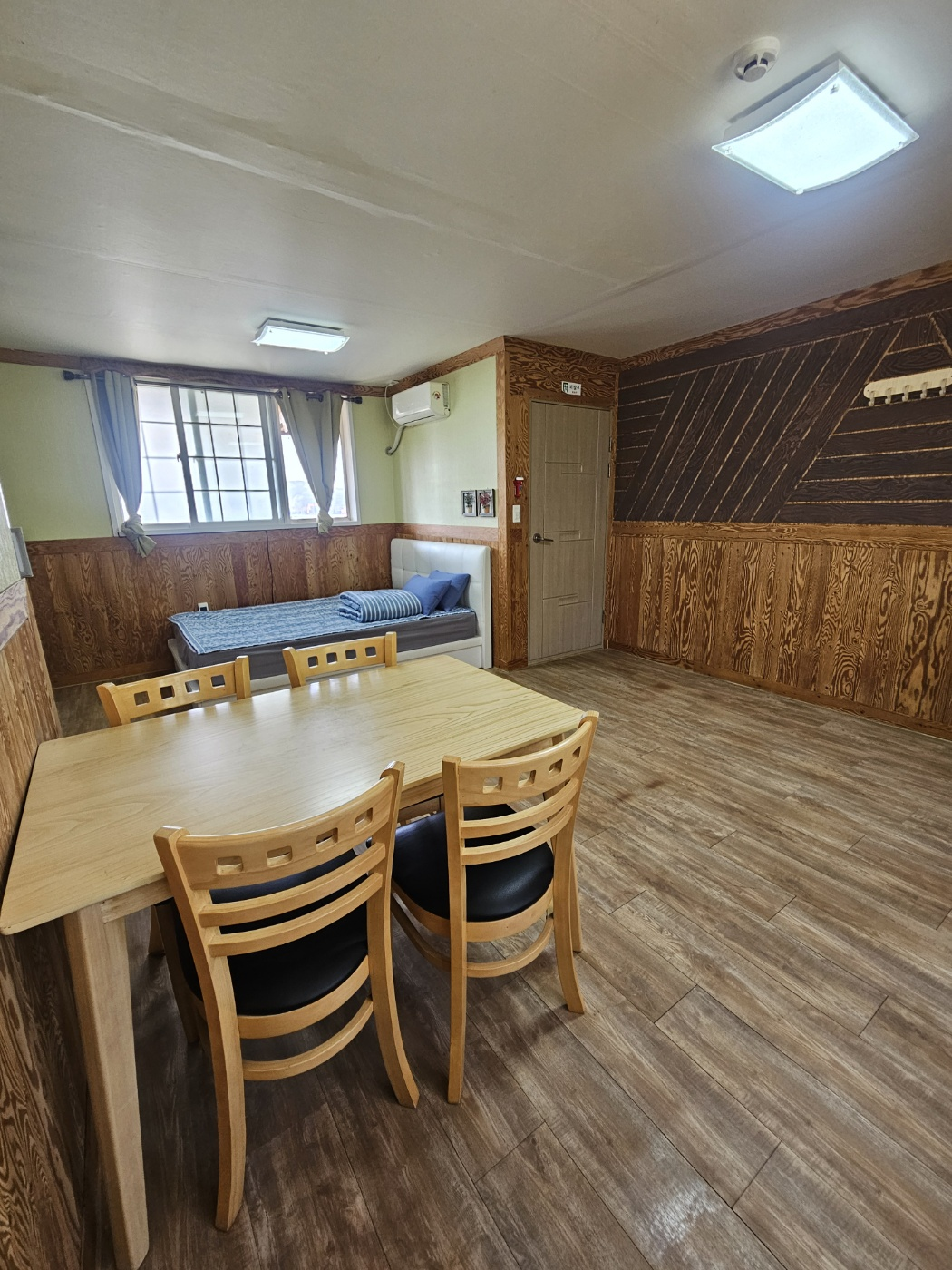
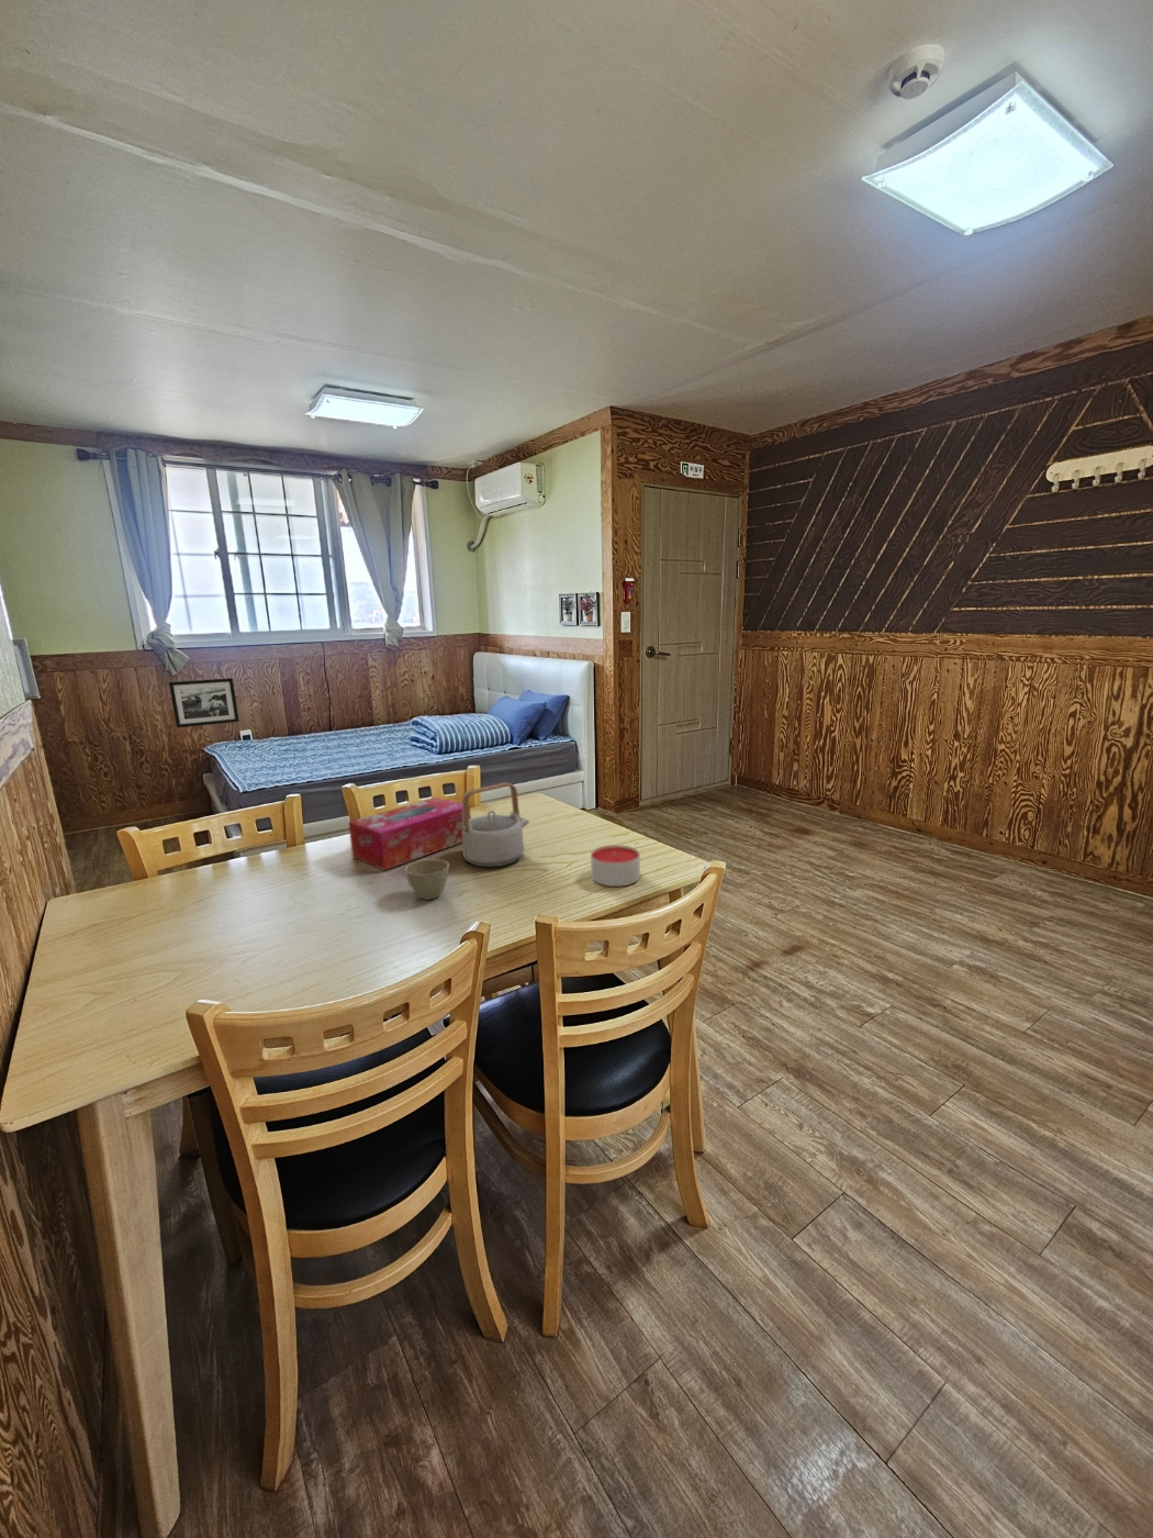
+ tissue box [348,797,472,871]
+ flower pot [405,857,451,901]
+ teapot [461,782,530,868]
+ picture frame [168,677,241,729]
+ candle [590,844,641,888]
